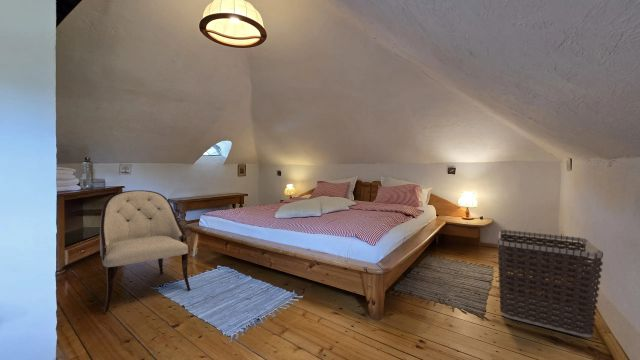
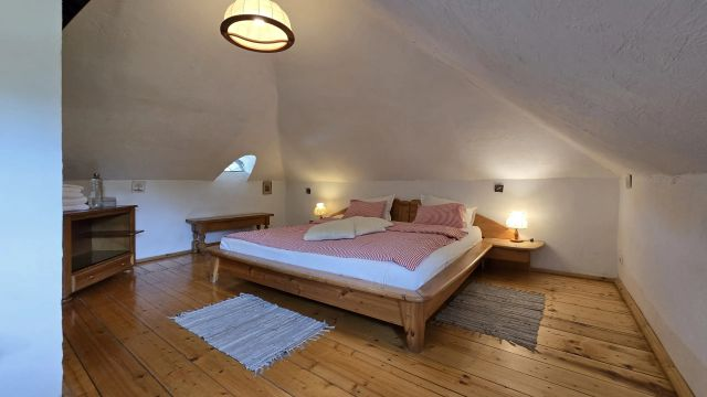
- armchair [99,189,192,313]
- clothes hamper [497,229,604,338]
